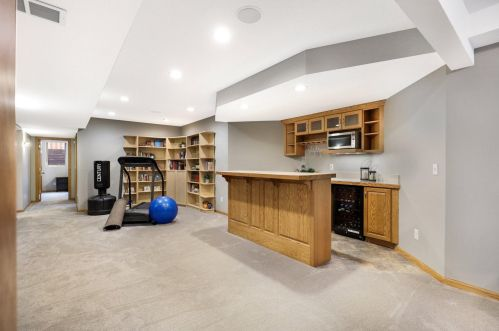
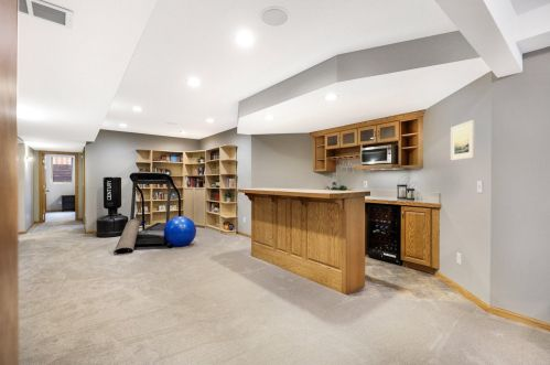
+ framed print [450,119,476,161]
